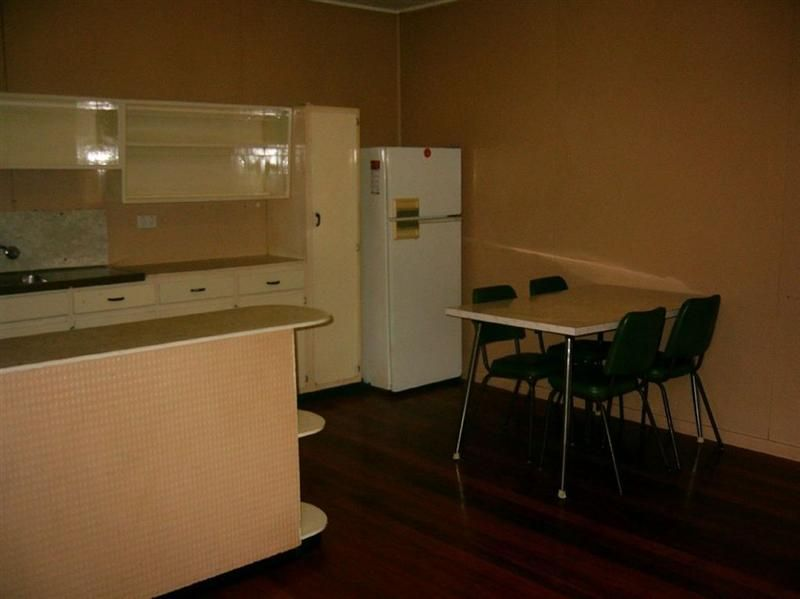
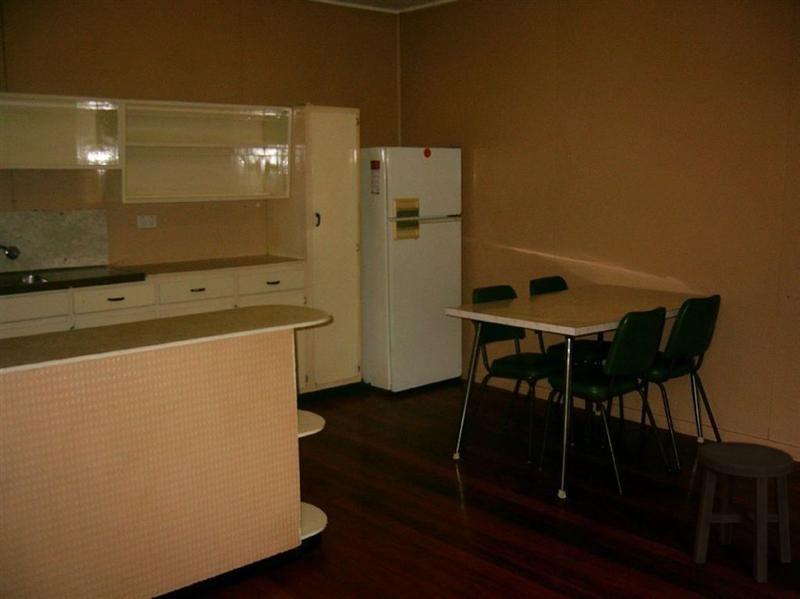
+ stool [692,441,795,583]
